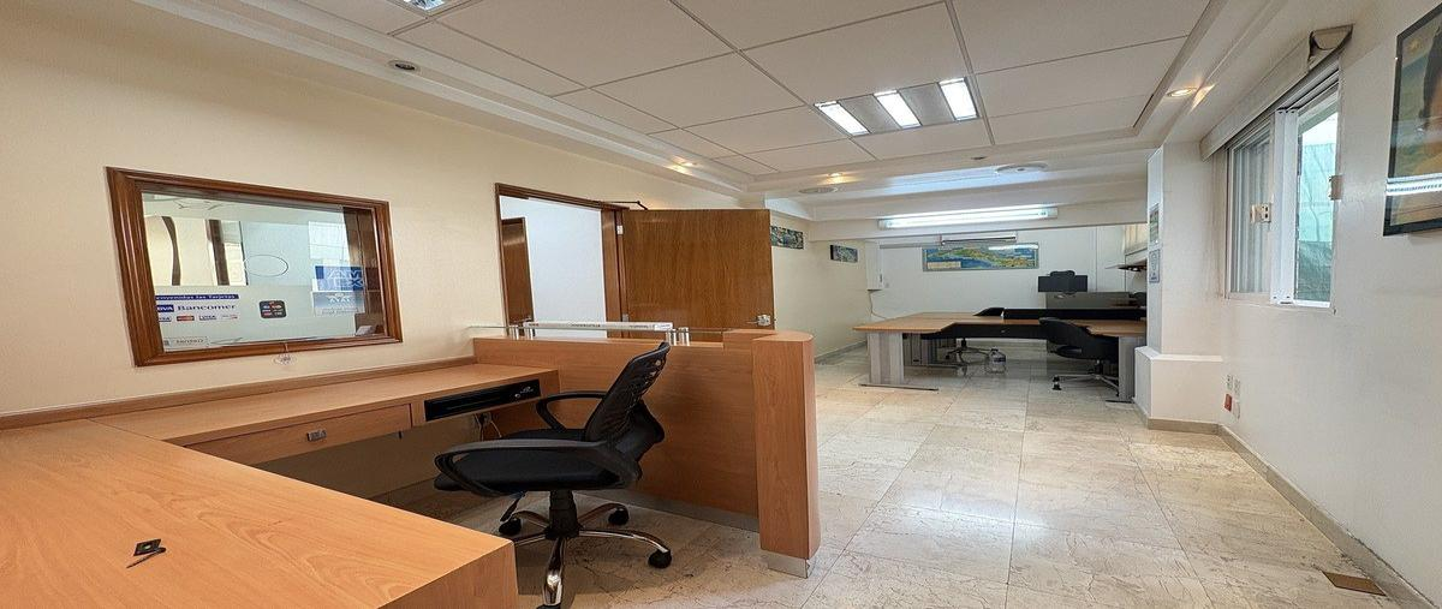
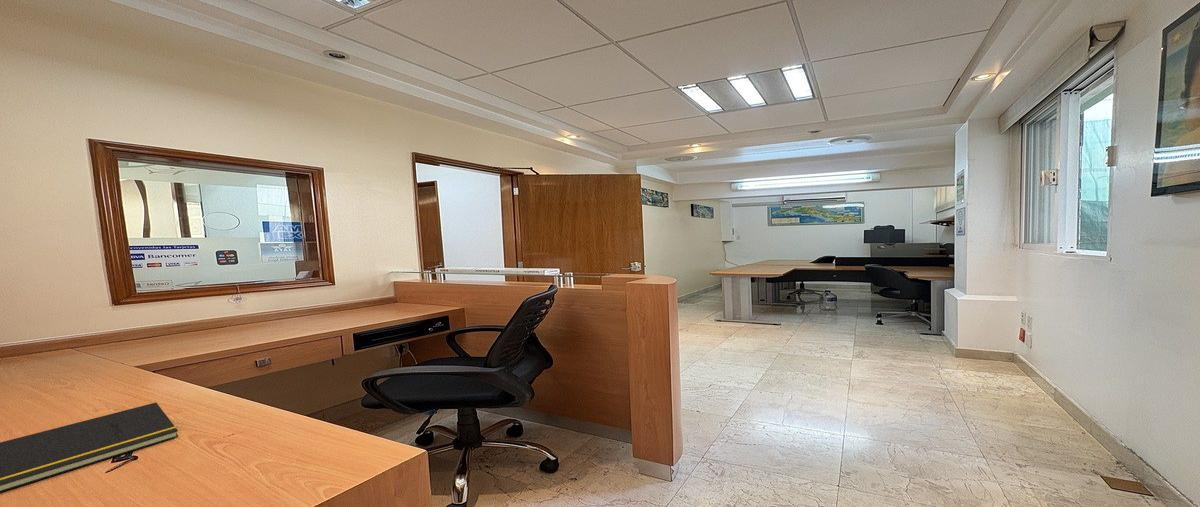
+ notepad [0,401,179,493]
